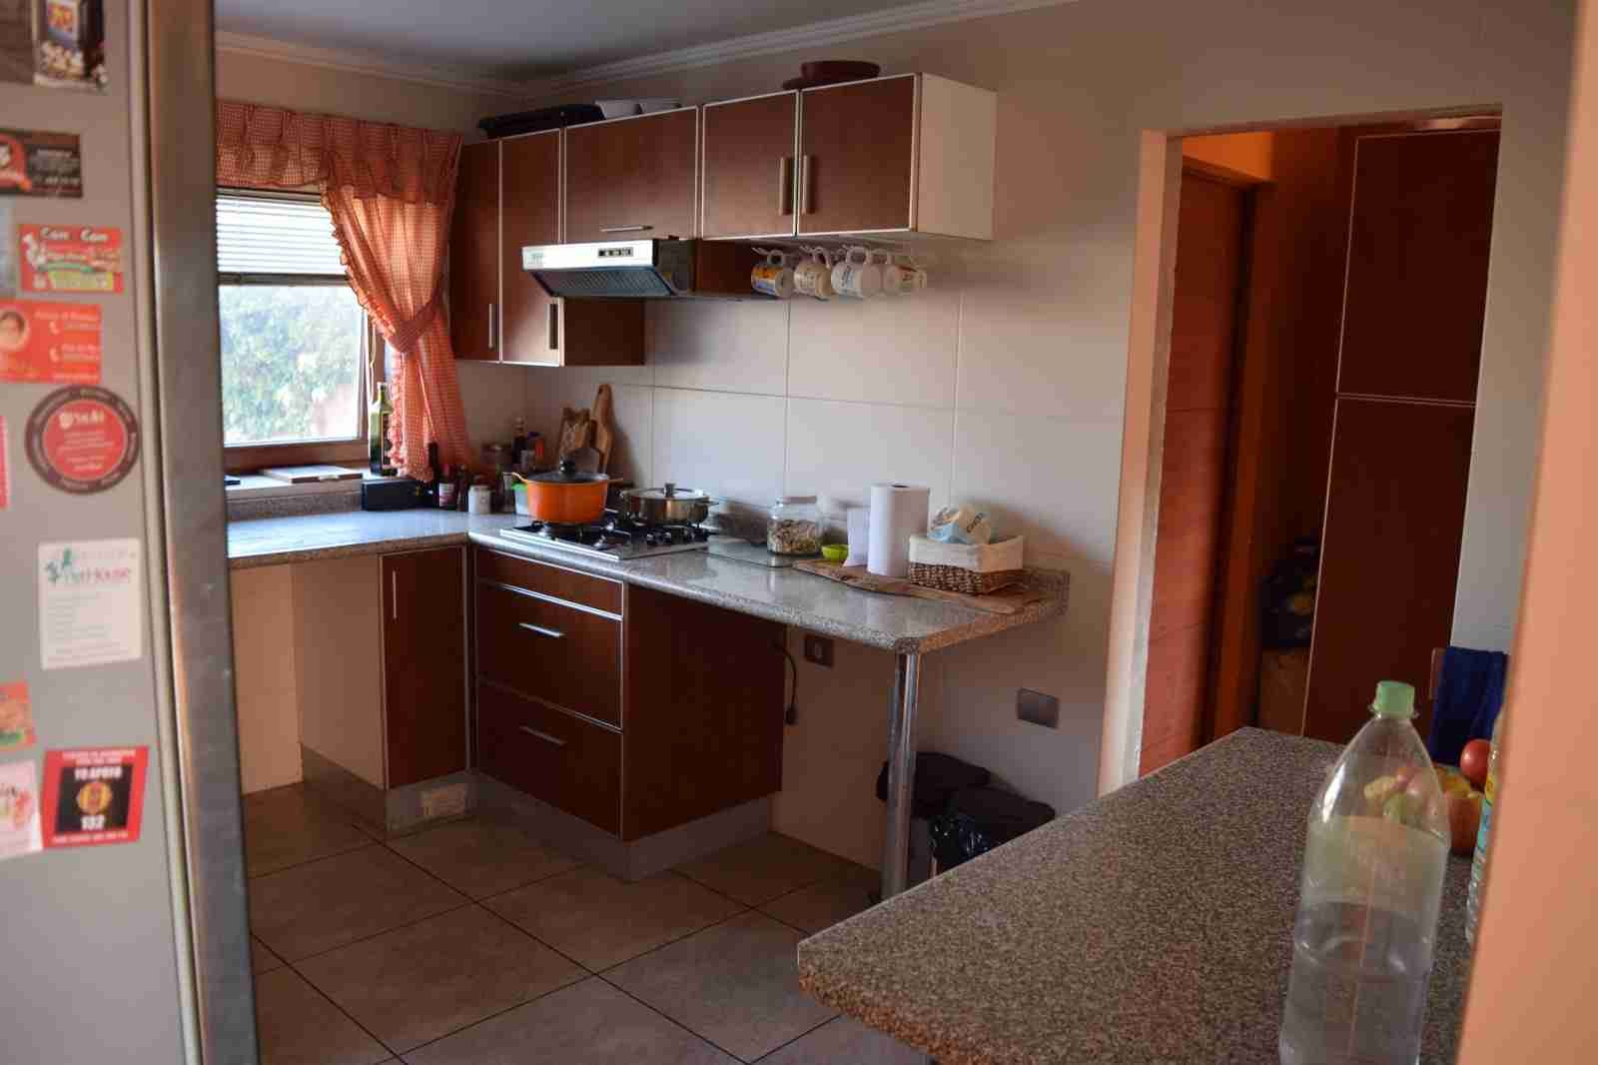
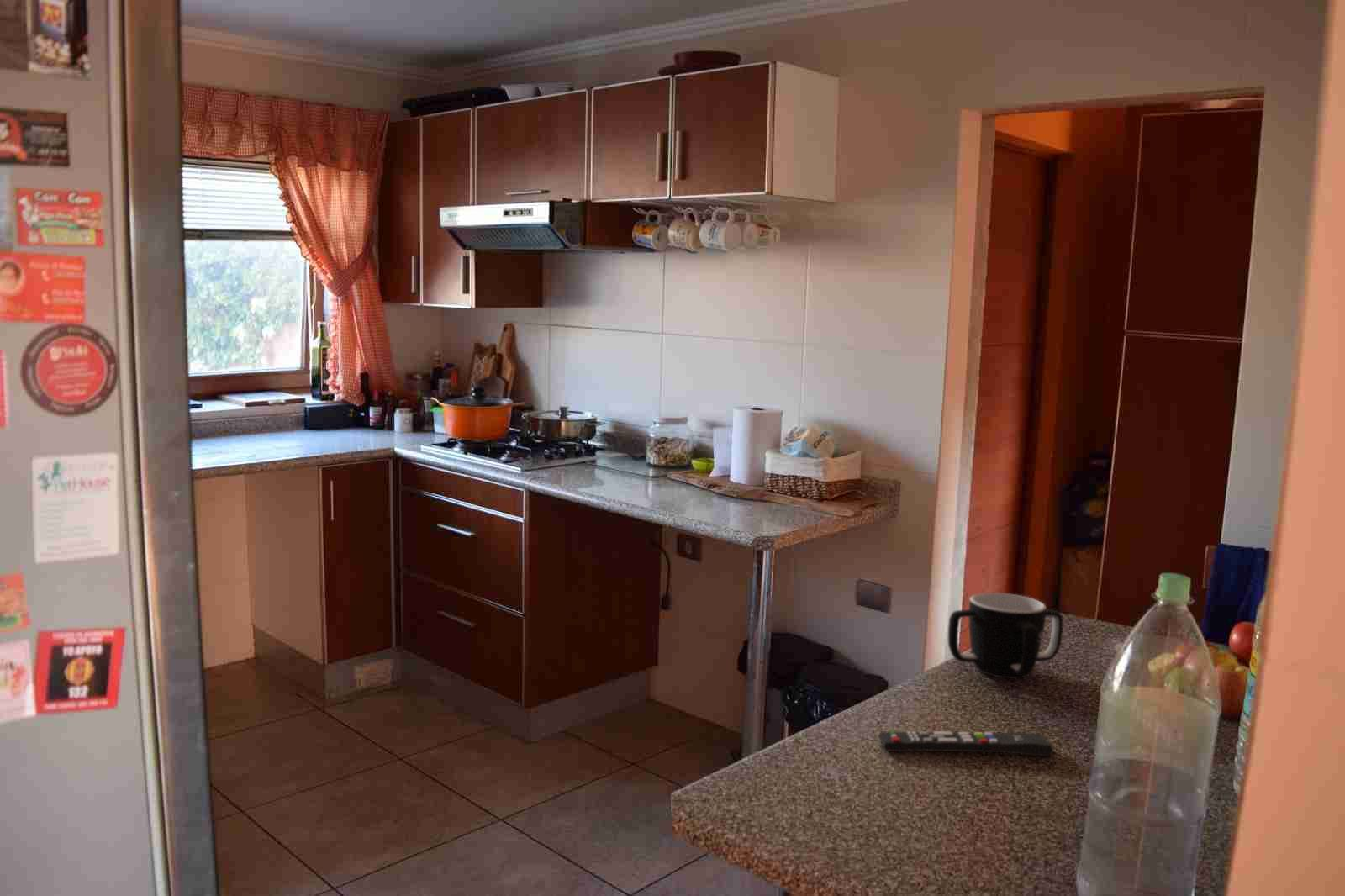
+ remote control [878,730,1055,757]
+ mug [947,592,1064,679]
